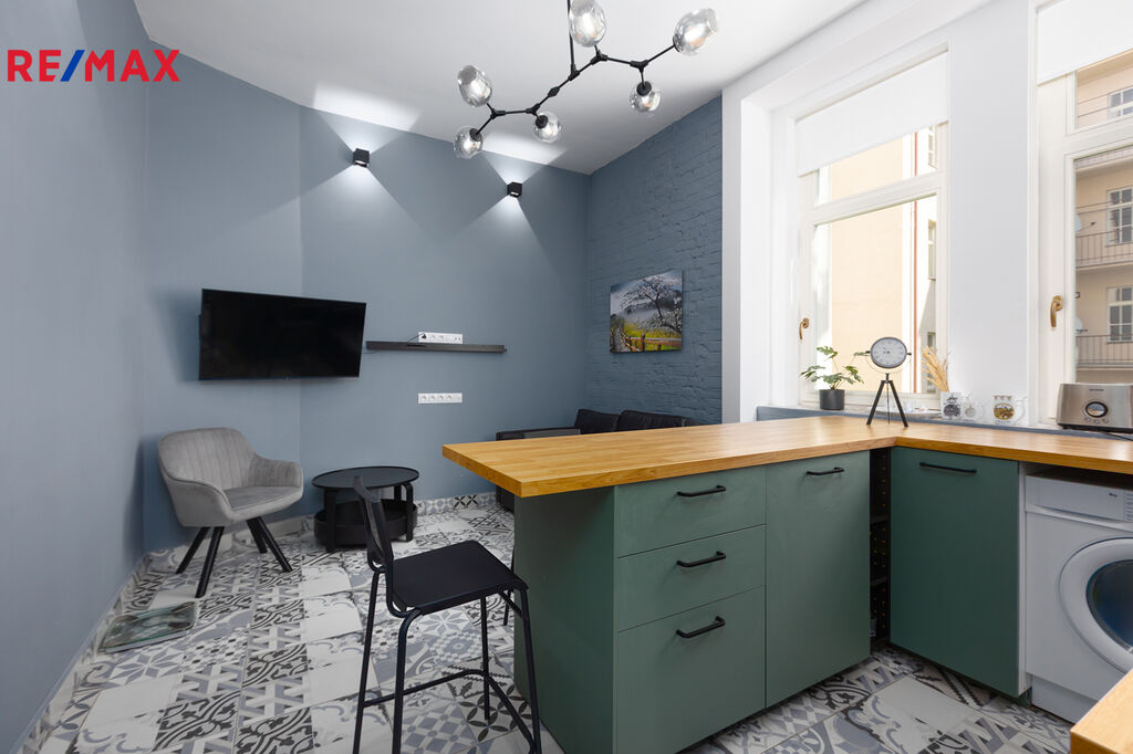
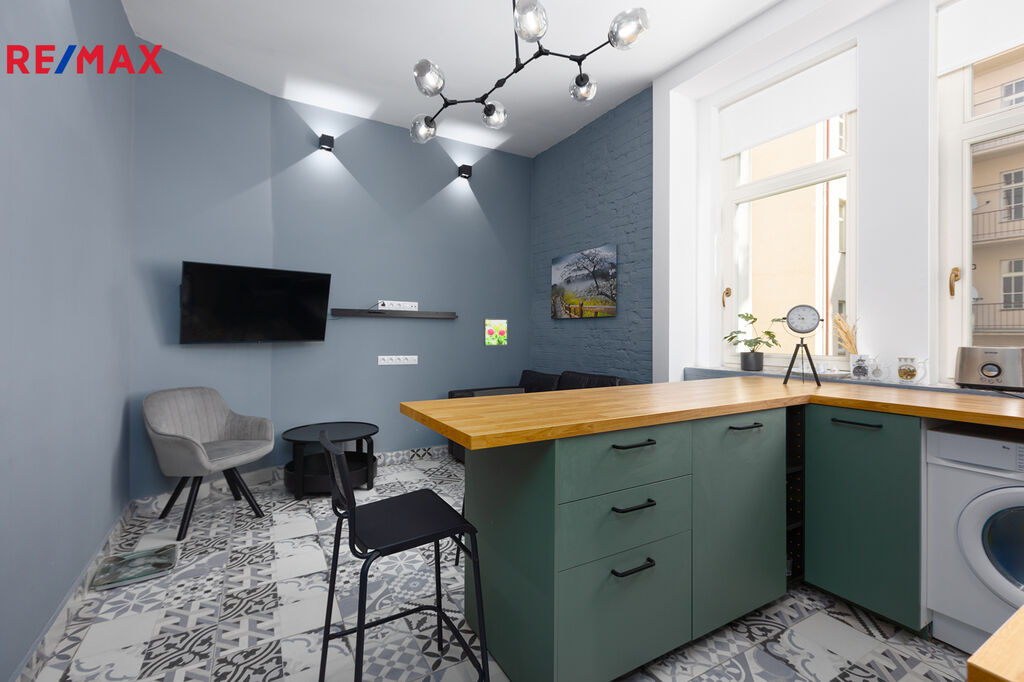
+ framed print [483,317,509,347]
